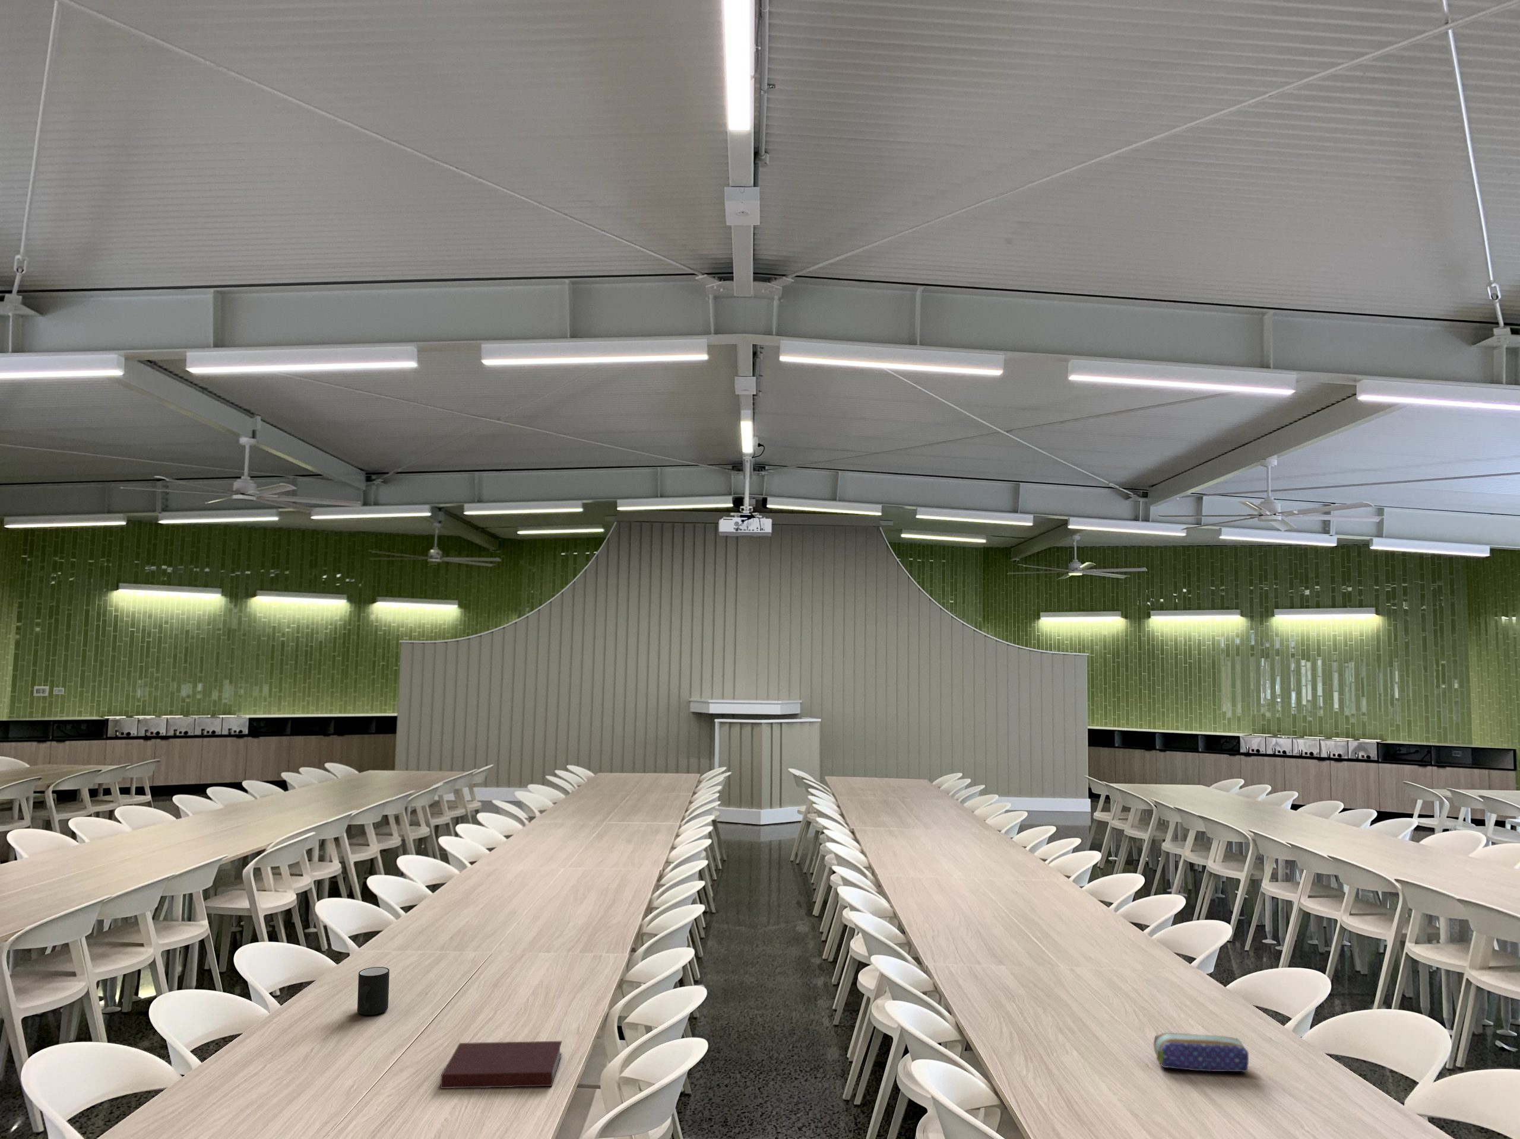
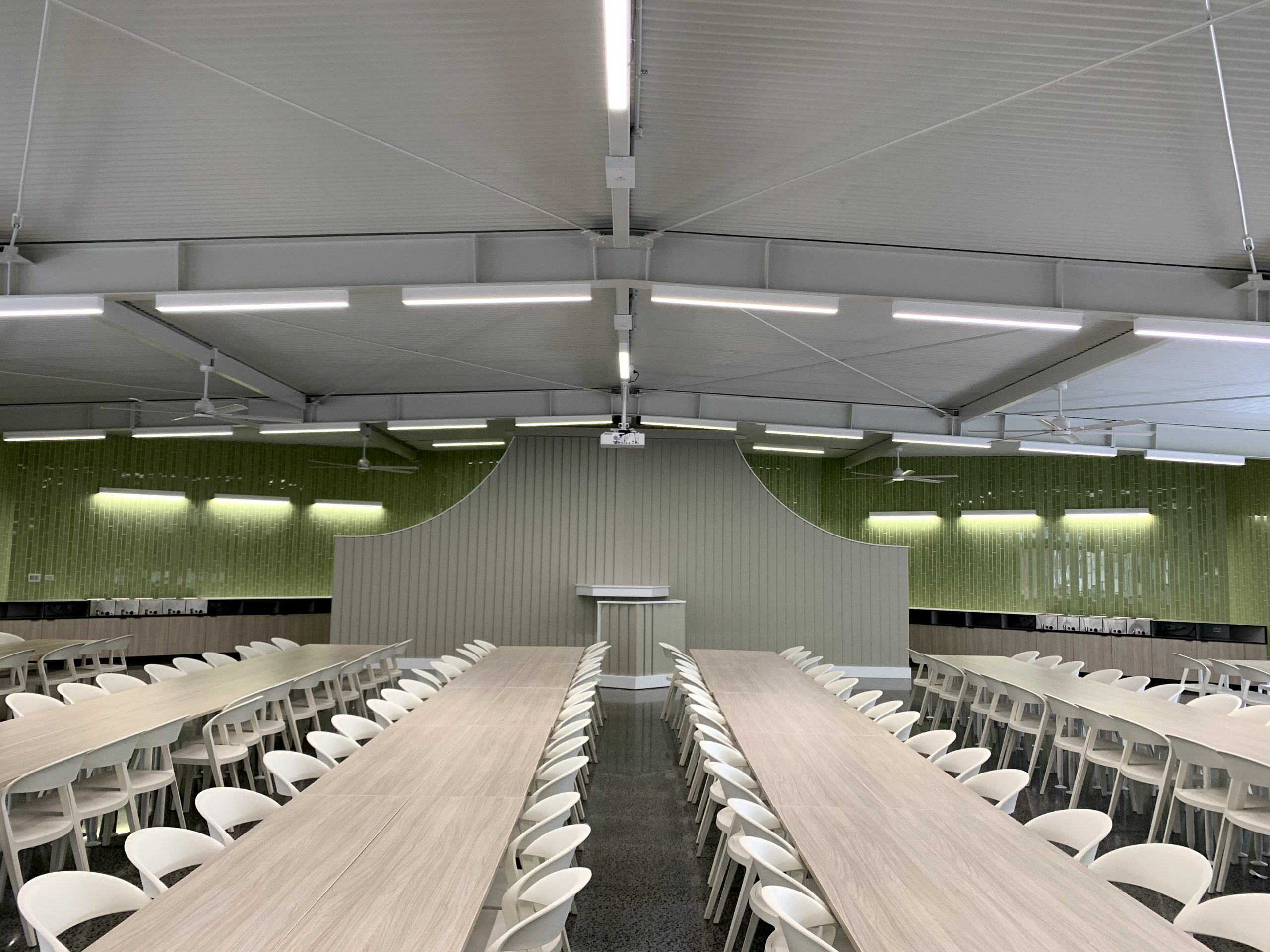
- pencil case [1153,1033,1250,1072]
- mug [357,967,390,1016]
- notebook [440,1041,563,1089]
